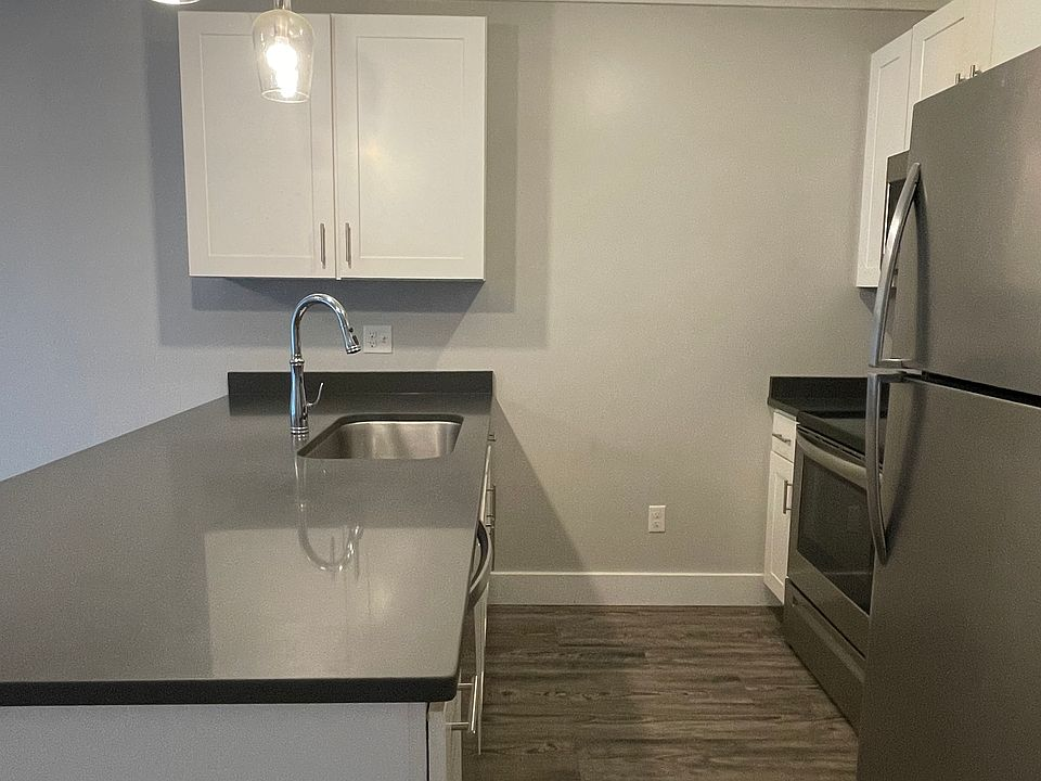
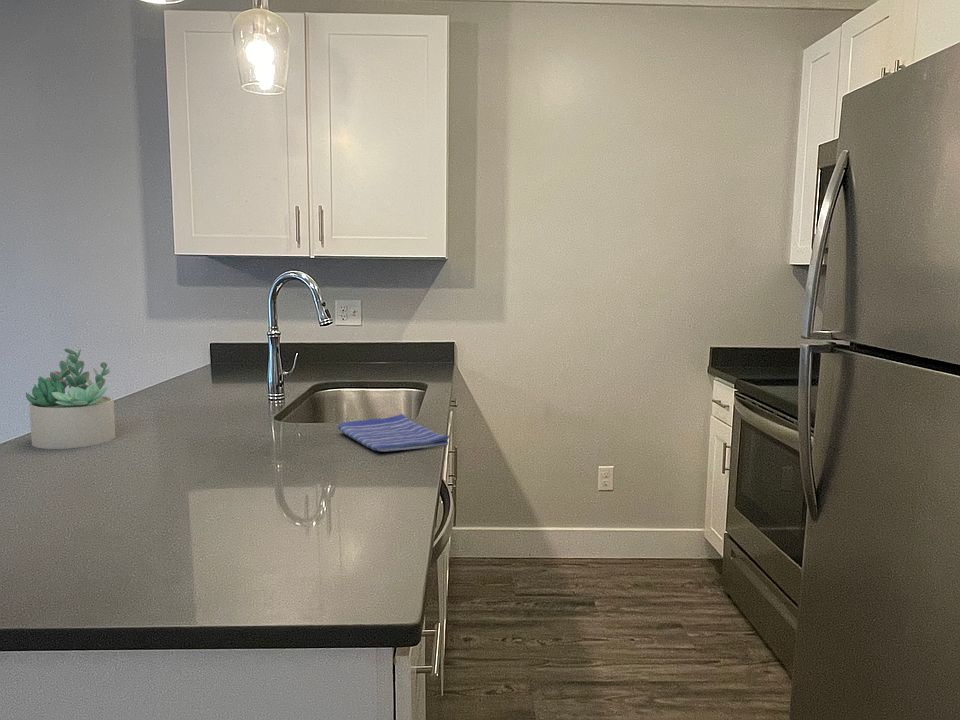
+ dish towel [337,413,450,453]
+ succulent plant [25,347,116,450]
